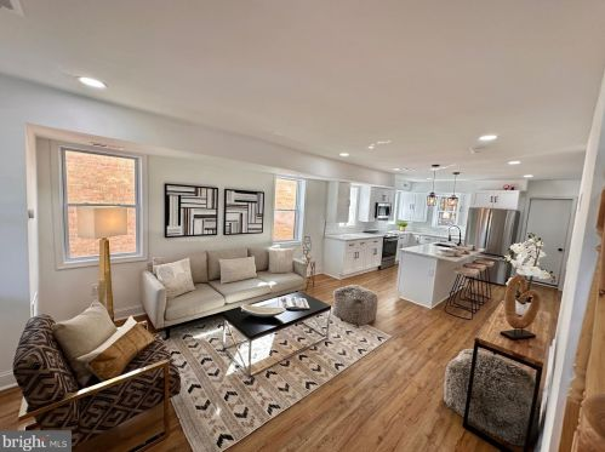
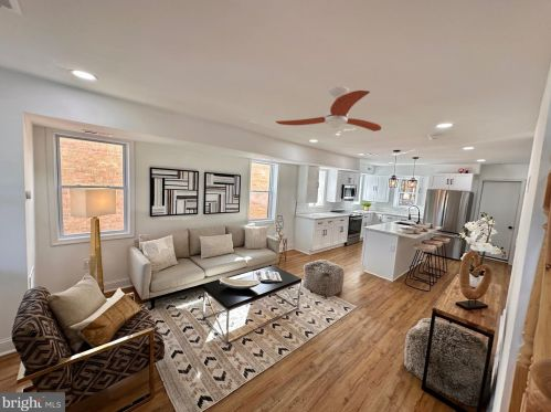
+ ceiling fan [275,85,382,133]
